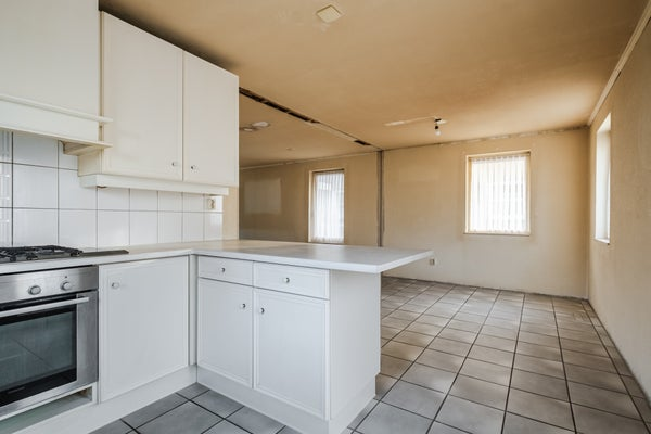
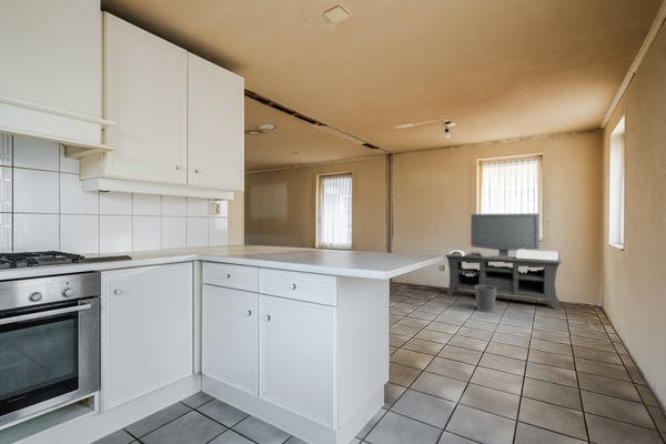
+ wastebasket [475,285,497,313]
+ media console [444,212,563,311]
